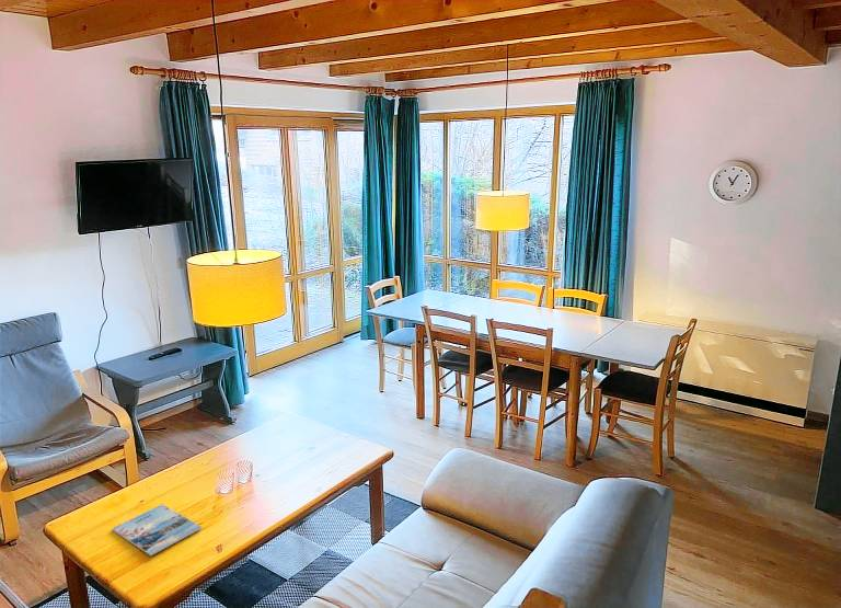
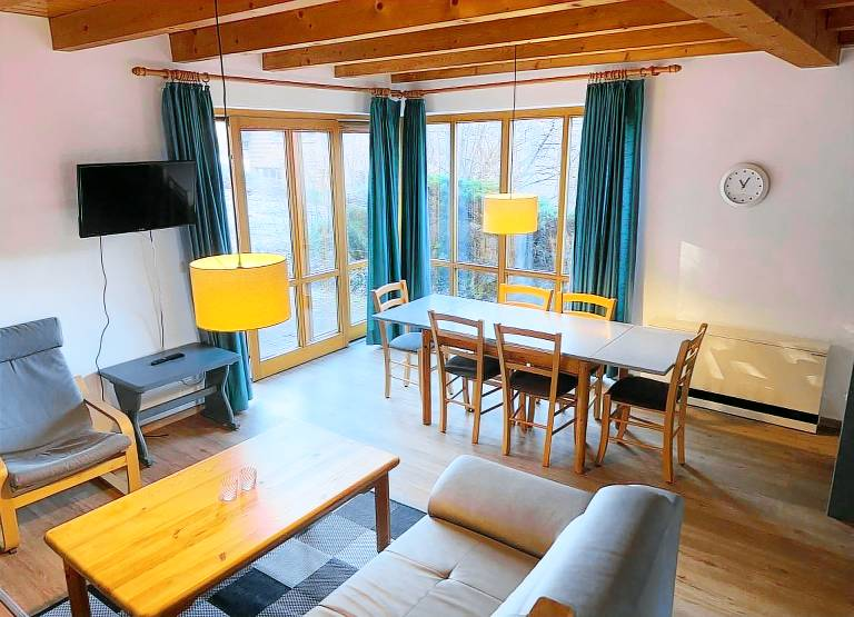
- magazine [112,504,203,557]
